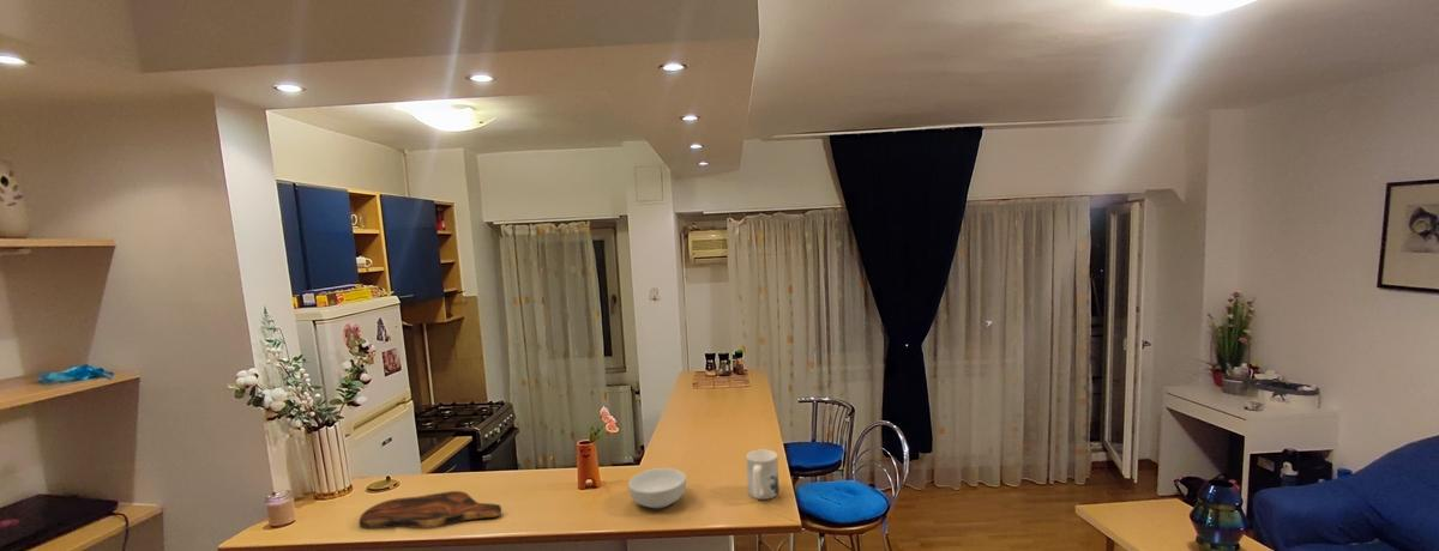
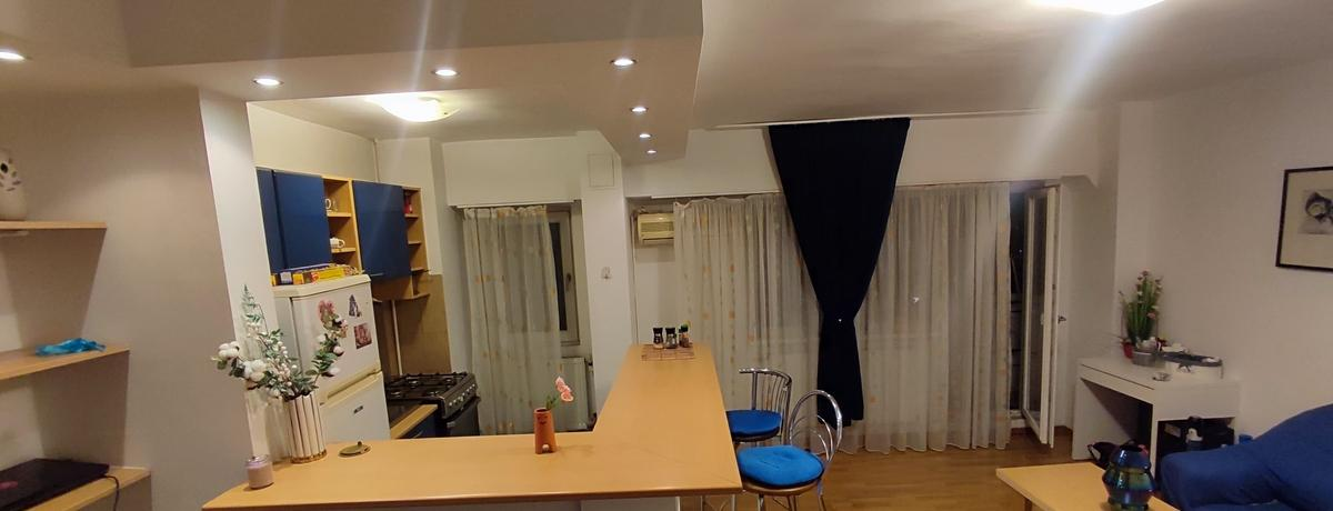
- cutting board [359,490,502,529]
- cereal bowl [627,467,687,509]
- mug [745,448,781,501]
